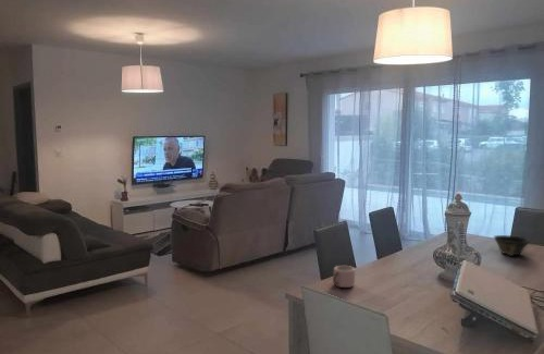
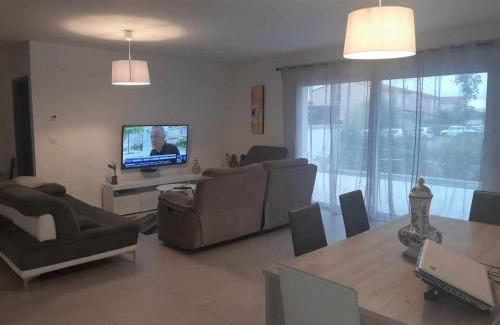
- mug [332,265,356,289]
- bowl [493,234,531,257]
